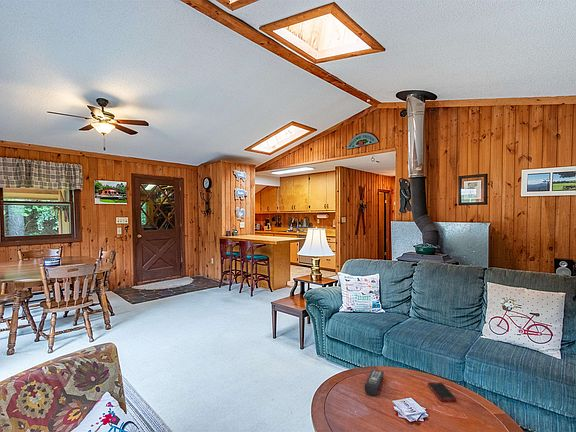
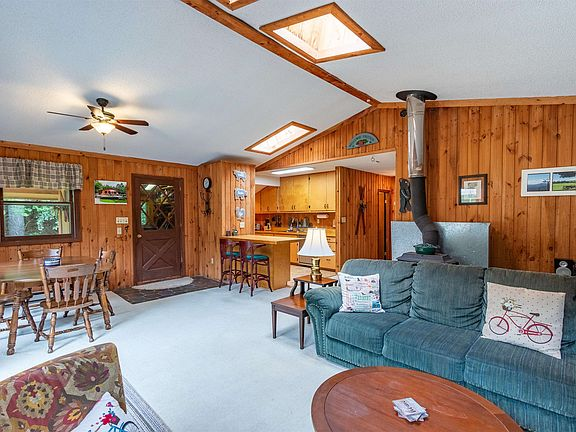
- cell phone [427,382,457,402]
- remote control [364,369,385,396]
